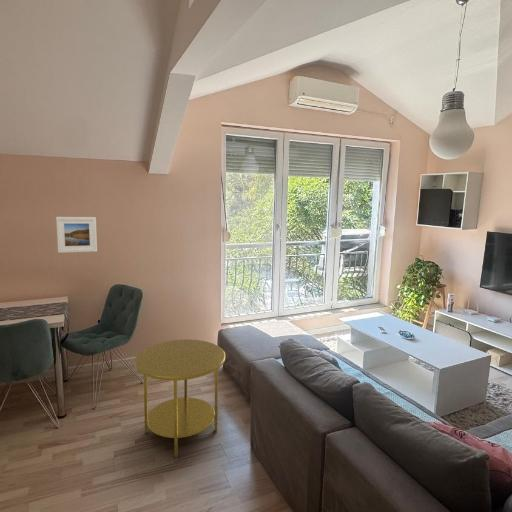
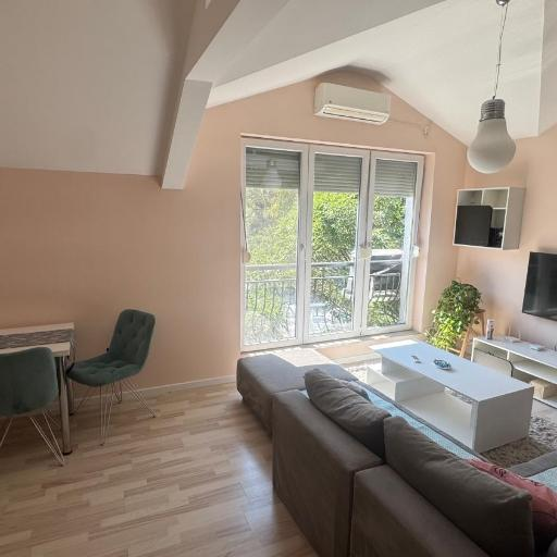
- side table [133,339,226,458]
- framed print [55,216,98,254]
